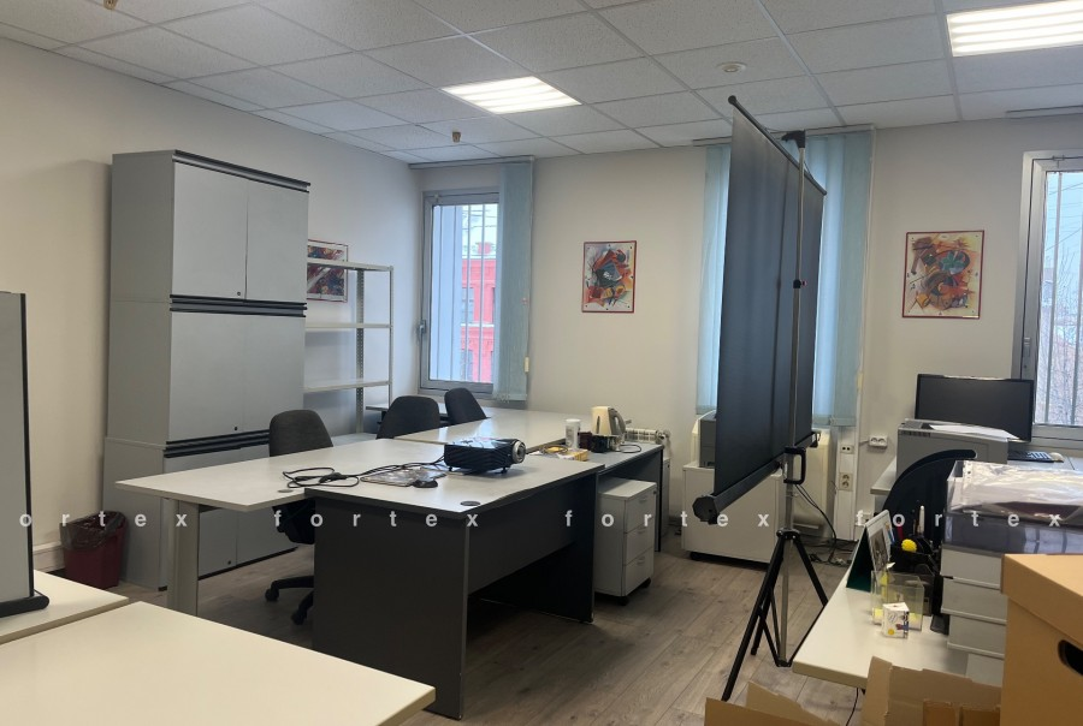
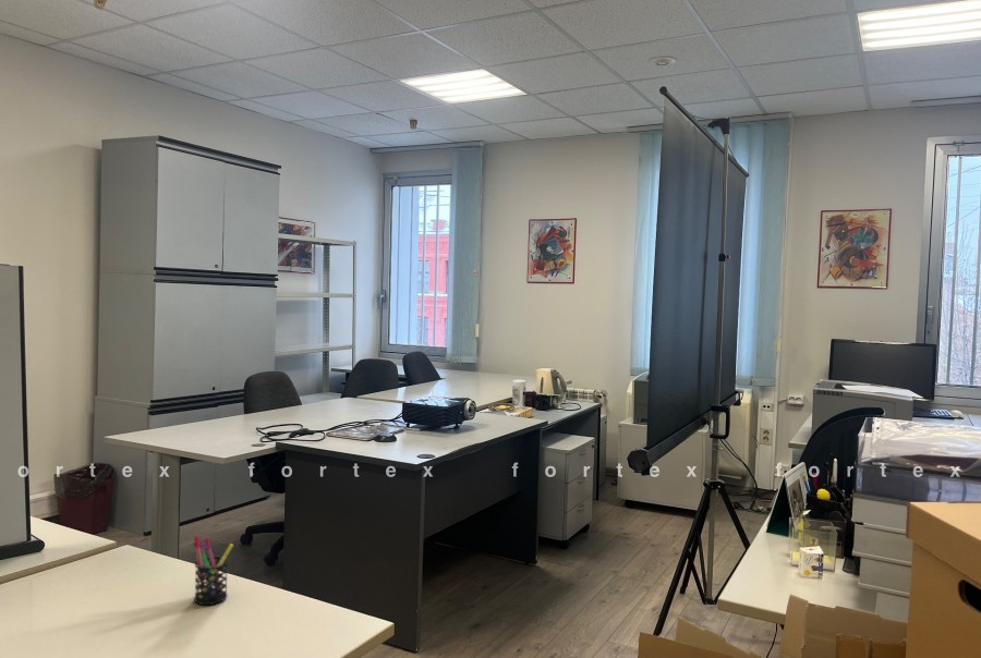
+ pen holder [192,535,234,606]
